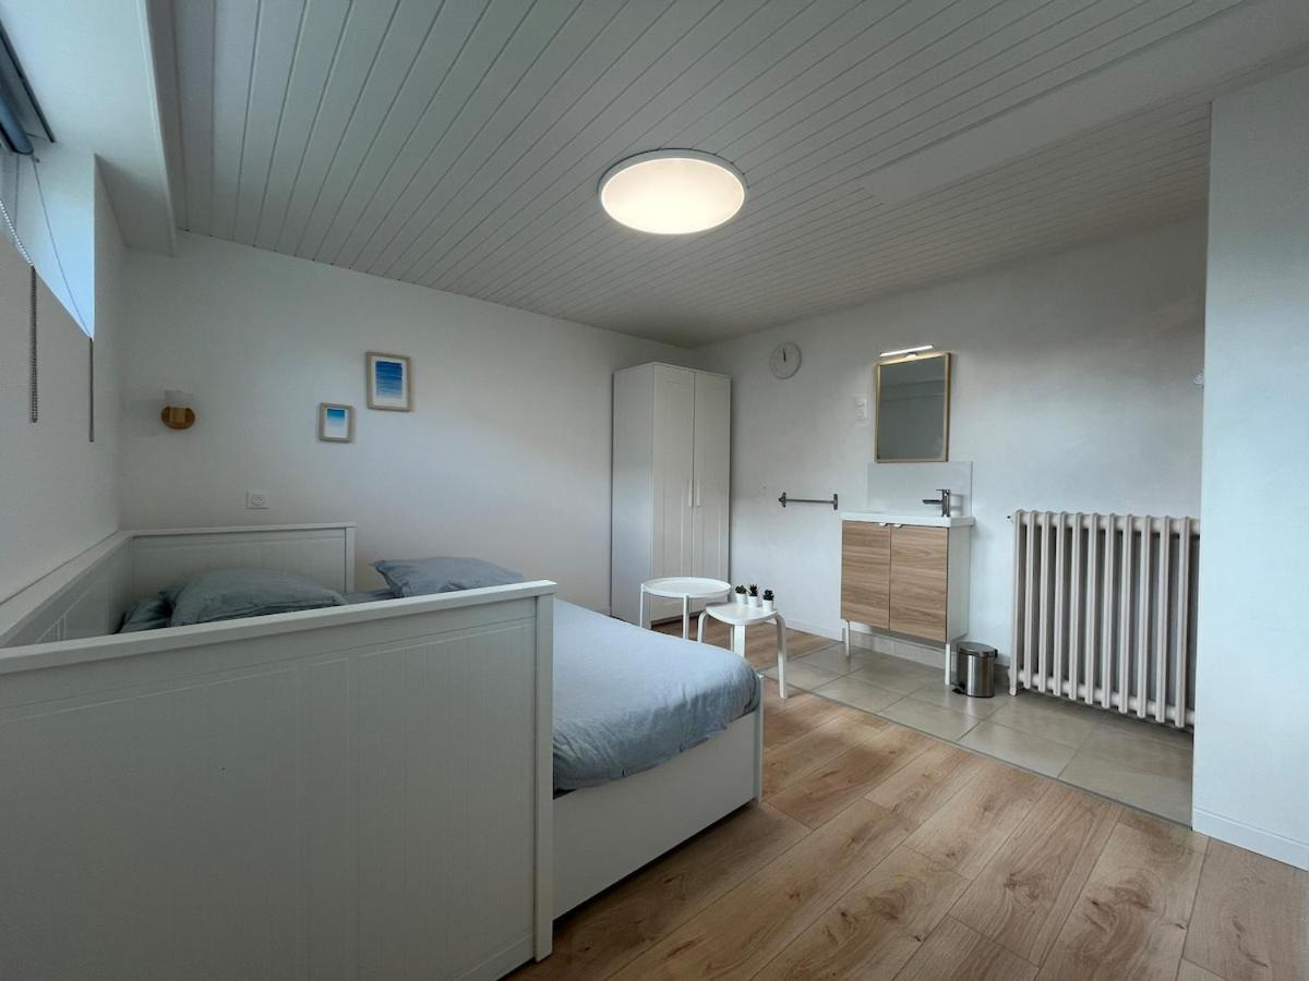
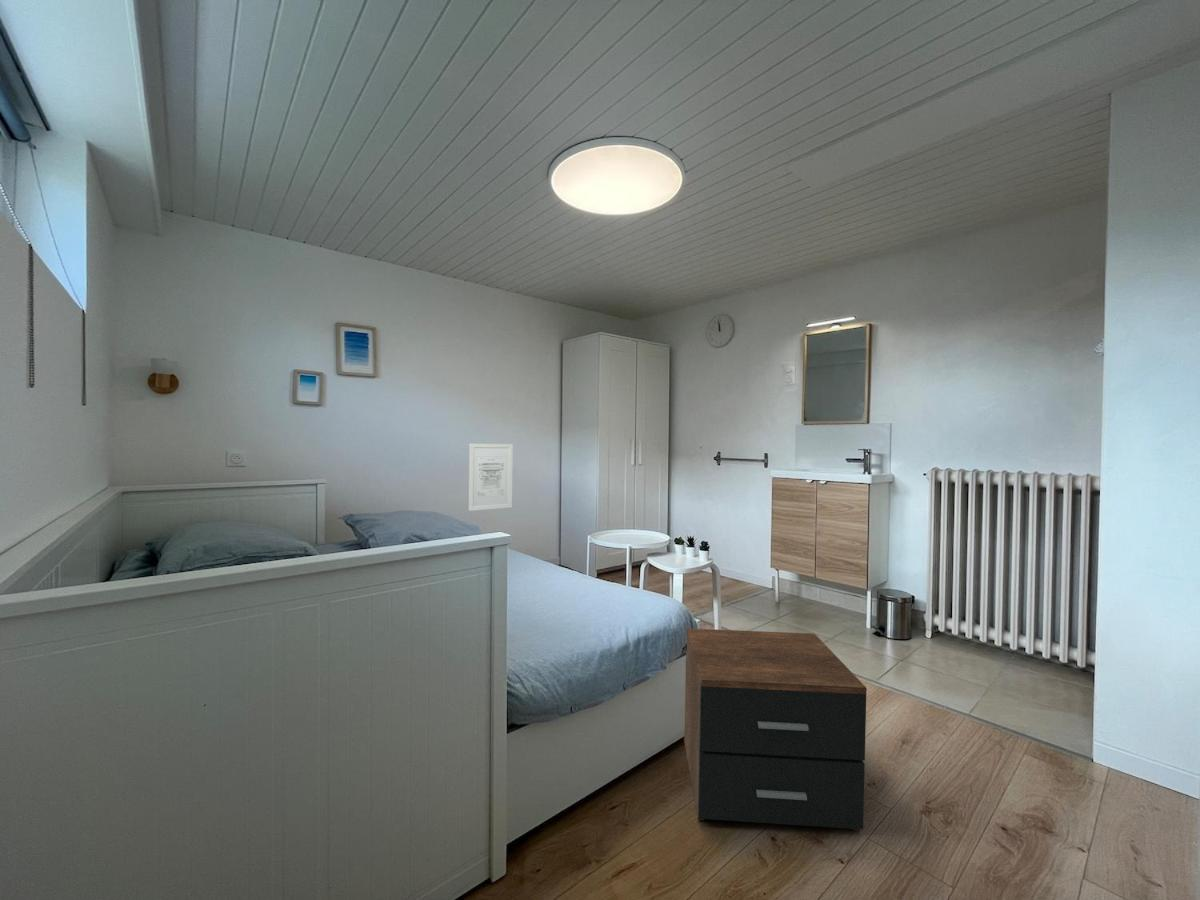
+ wall art [468,443,514,512]
+ nightstand [683,627,868,832]
